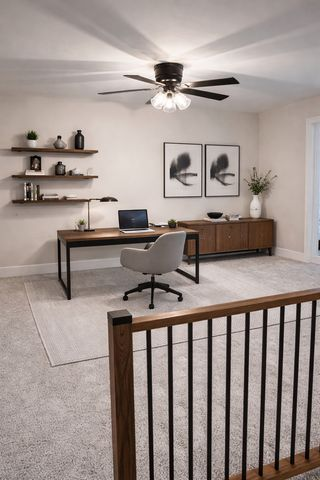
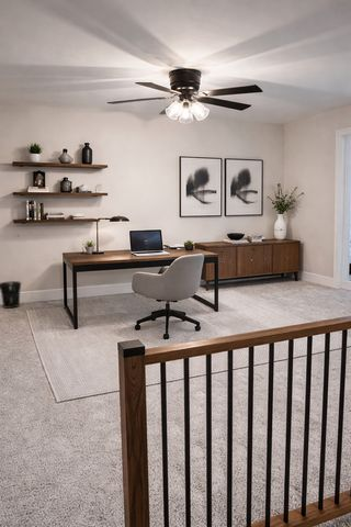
+ wastebasket [0,280,22,310]
